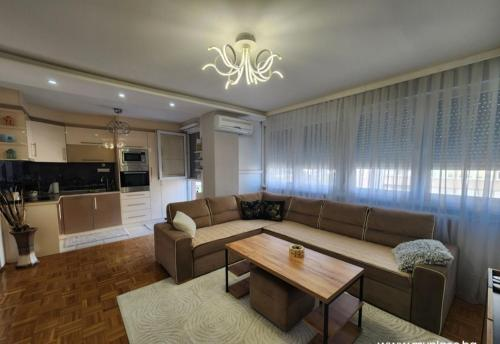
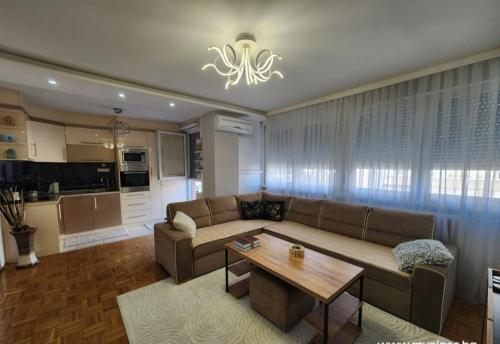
+ hardback book [231,234,262,253]
